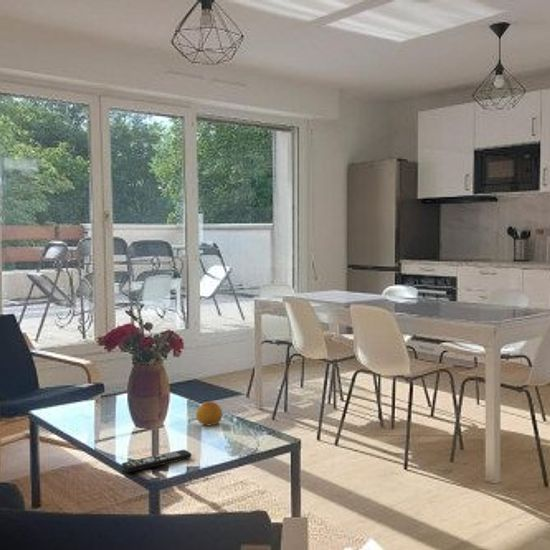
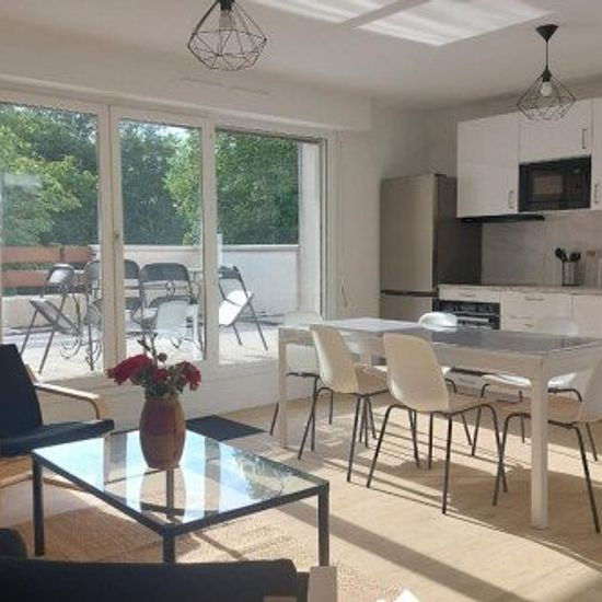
- remote control [121,449,193,473]
- fruit [195,400,223,427]
